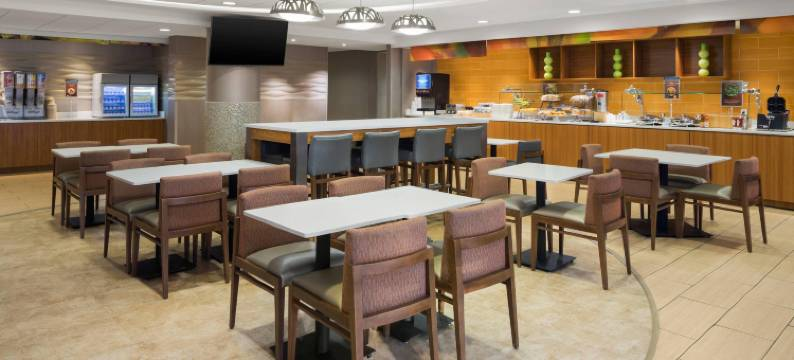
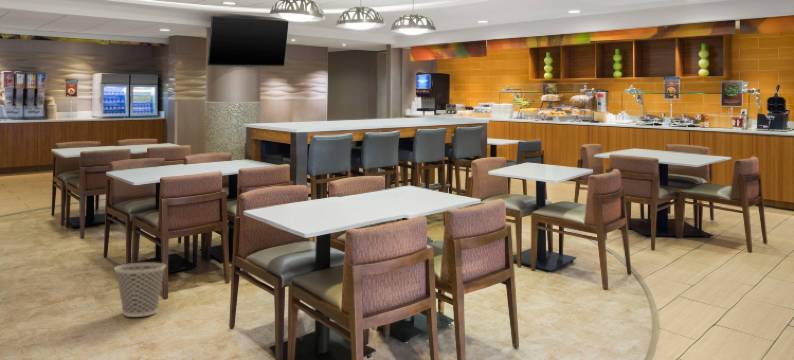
+ wastebasket [113,262,167,318]
